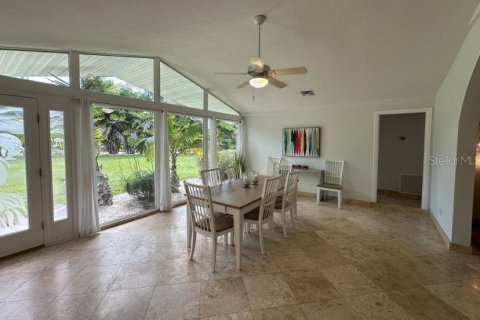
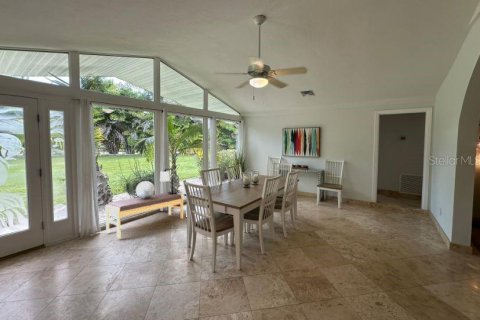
+ bench [105,192,184,240]
+ lamp [159,168,178,195]
+ decorative globe [135,180,156,199]
